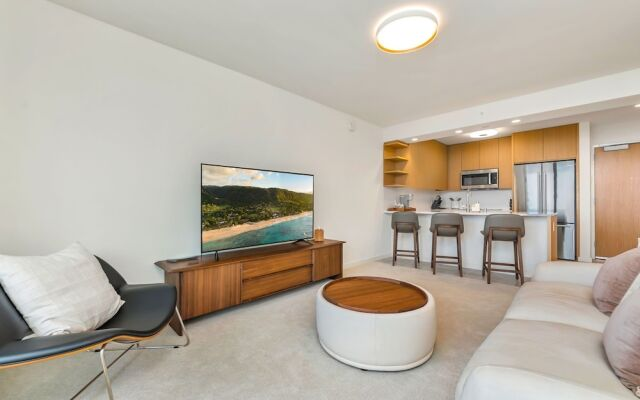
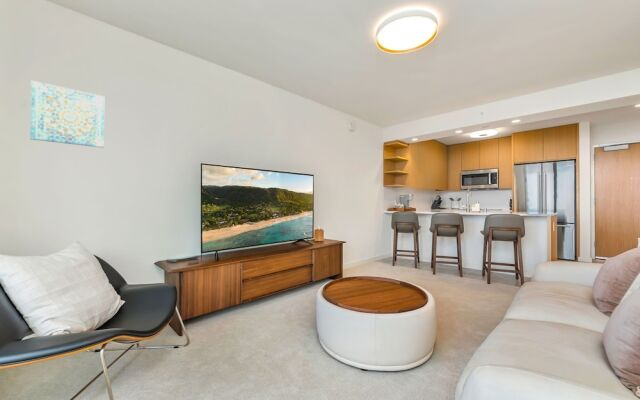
+ wall art [29,80,105,149]
